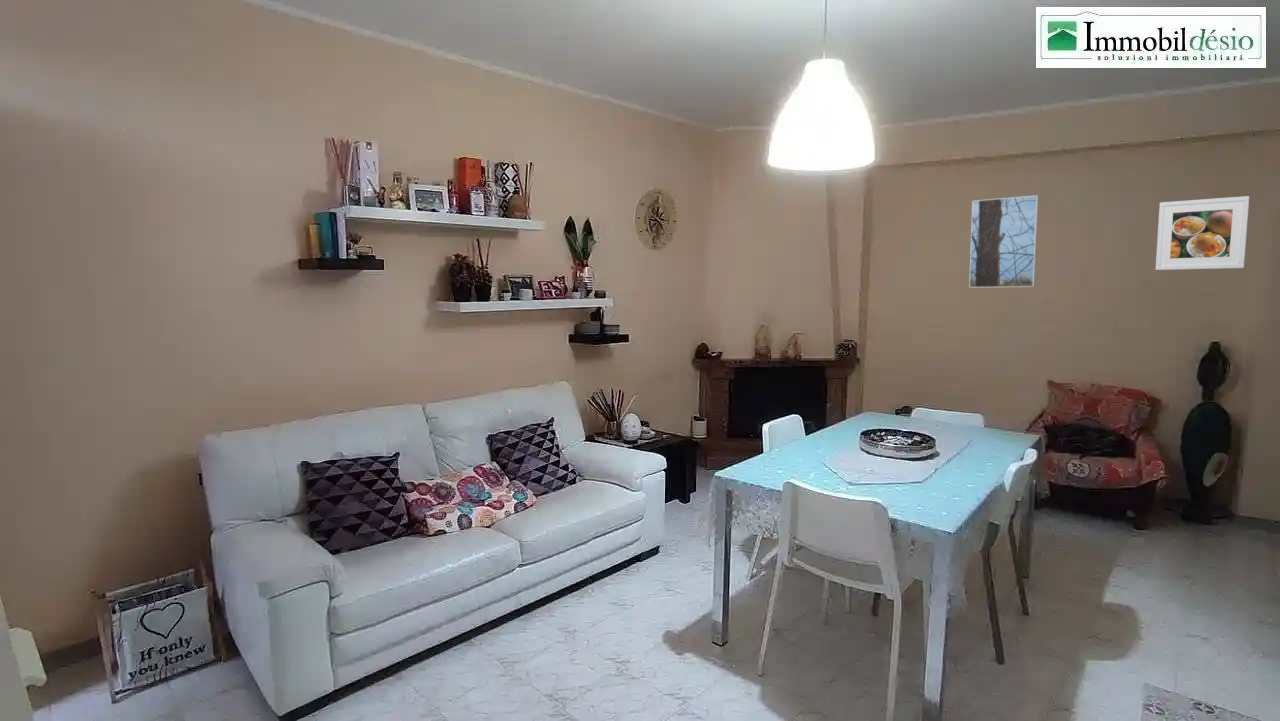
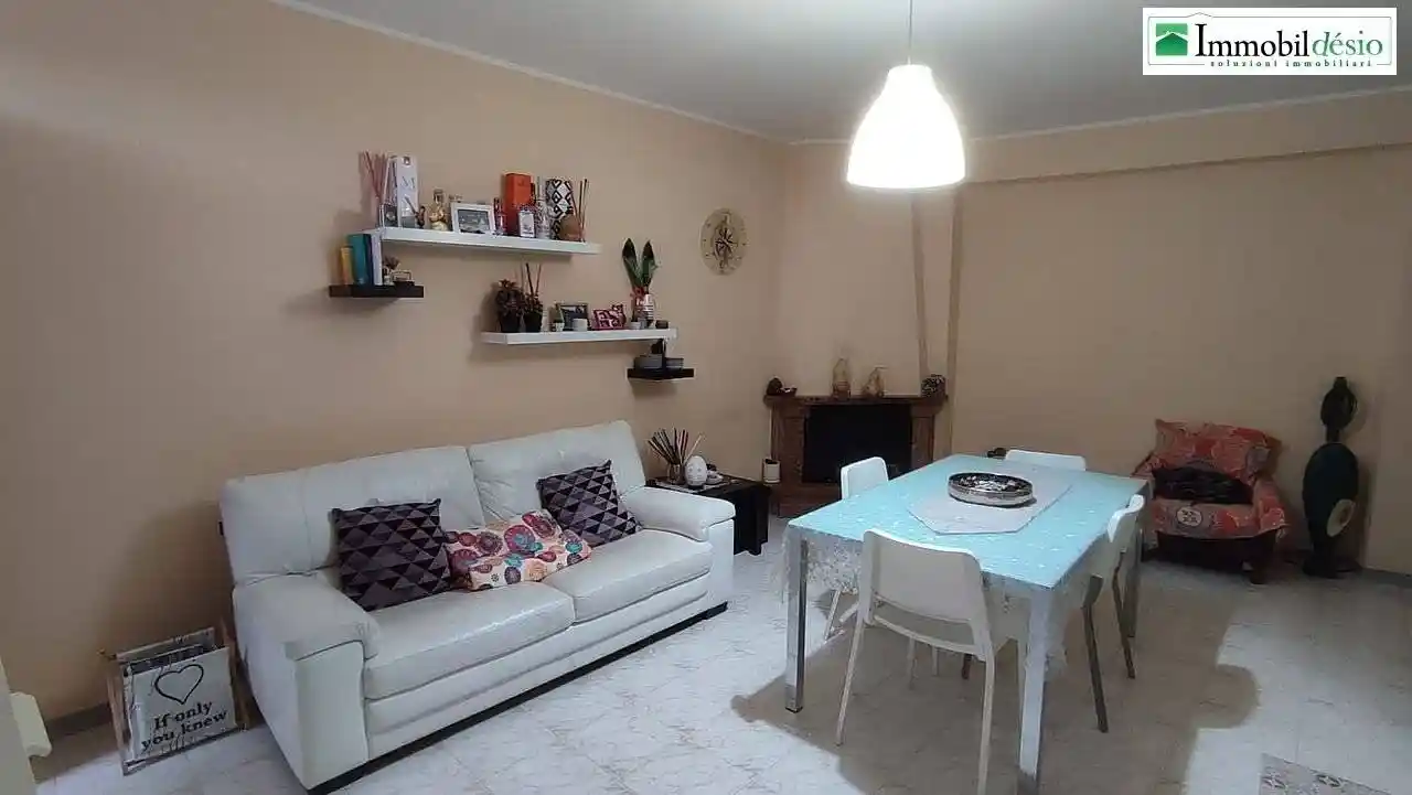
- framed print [1154,195,1250,271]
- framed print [968,194,1039,289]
